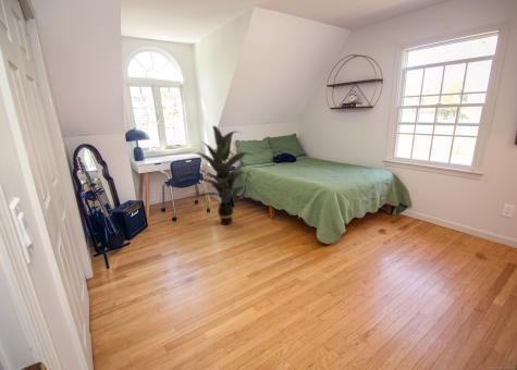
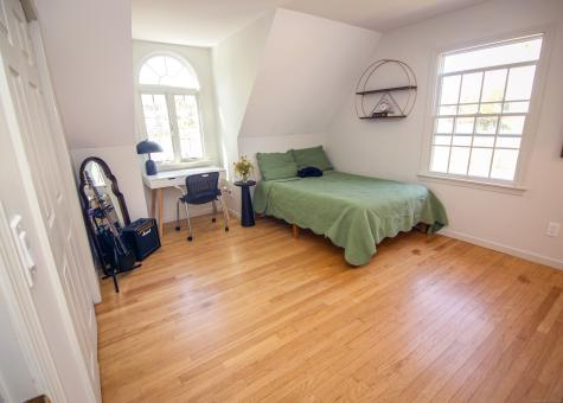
- indoor plant [194,125,254,225]
